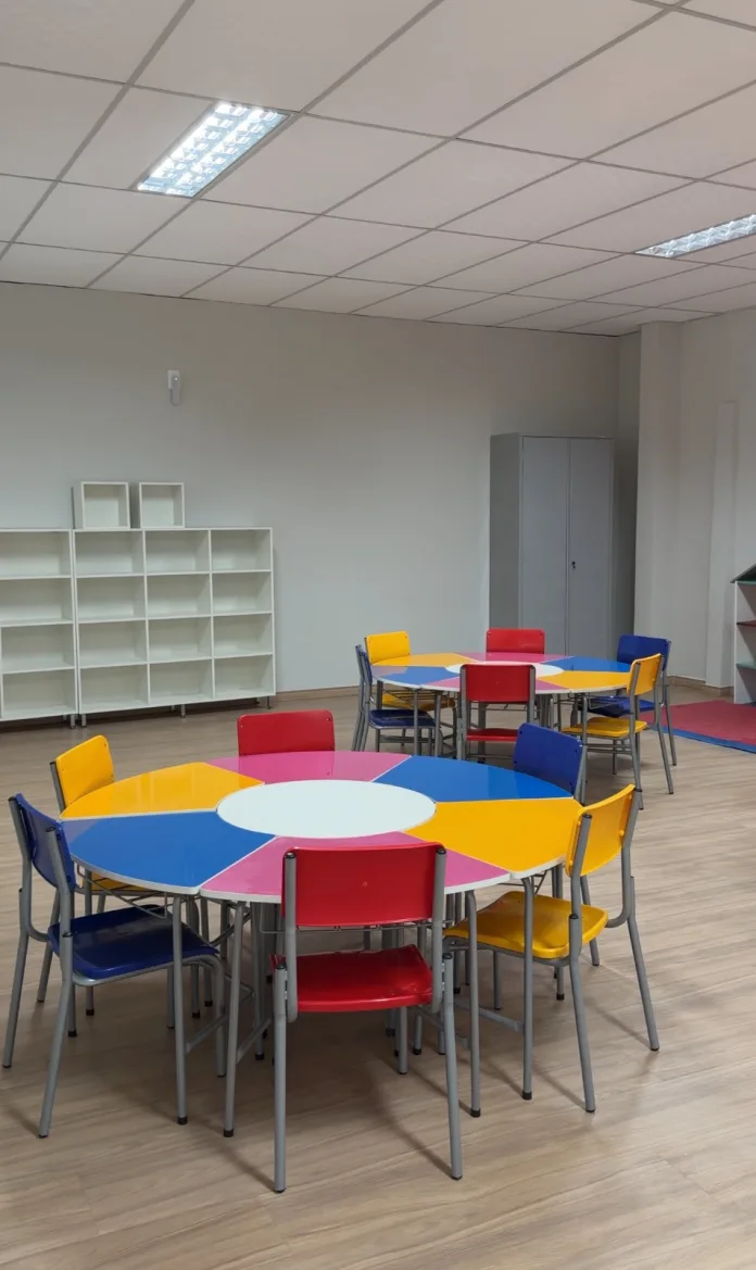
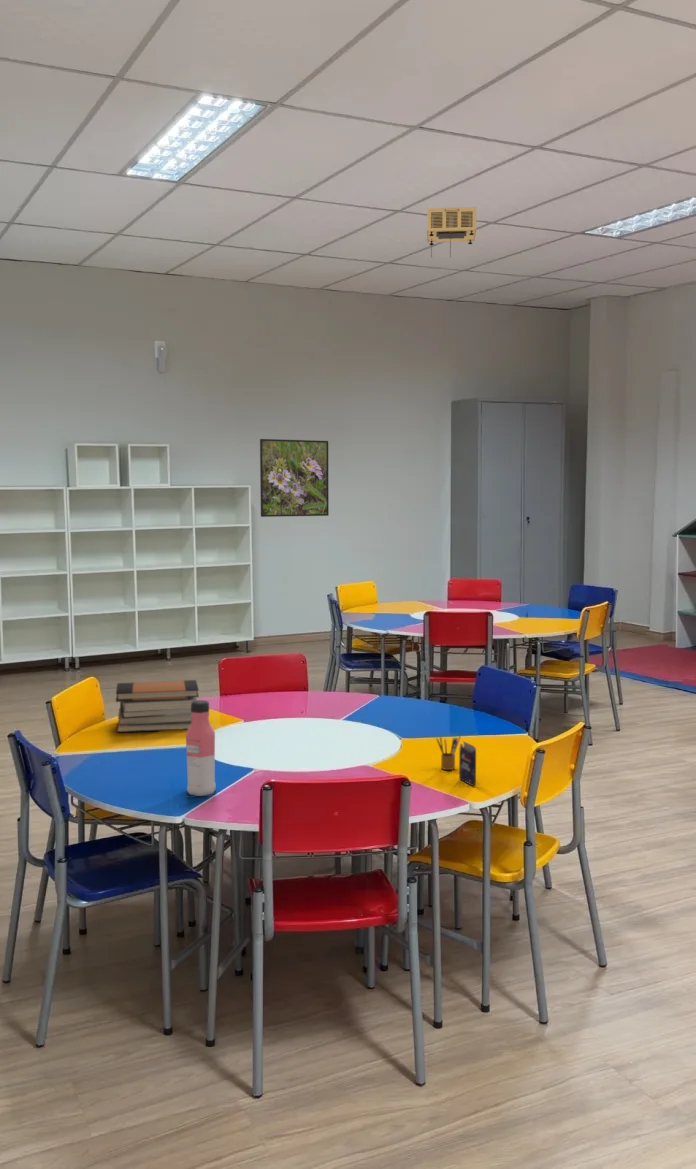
+ water bottle [185,699,217,797]
+ crayon box [458,740,477,787]
+ book stack [114,679,200,733]
+ projector [426,206,477,259]
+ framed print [259,438,330,518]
+ pencil box [436,734,462,771]
